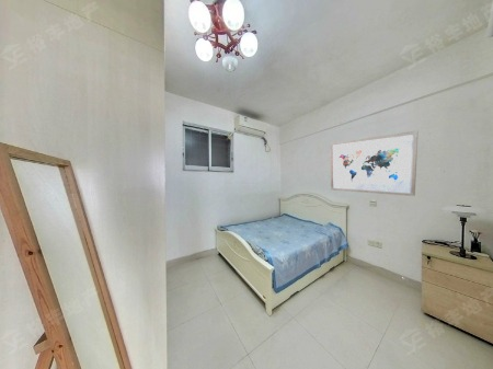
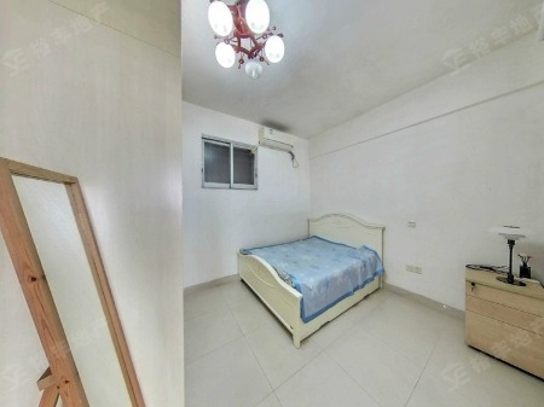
- wall art [329,130,419,197]
